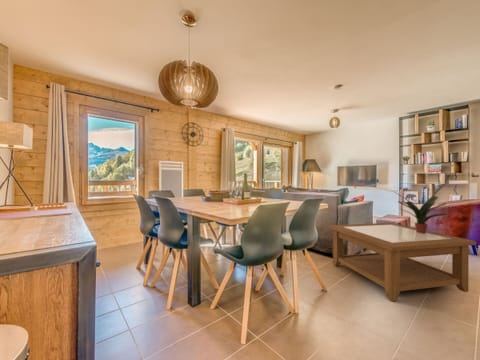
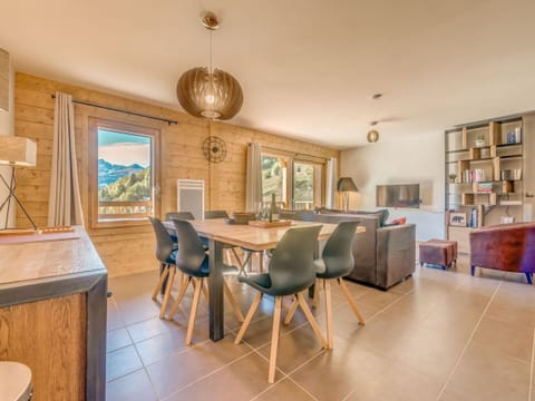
- potted plant [392,190,448,234]
- coffee table [328,222,477,302]
